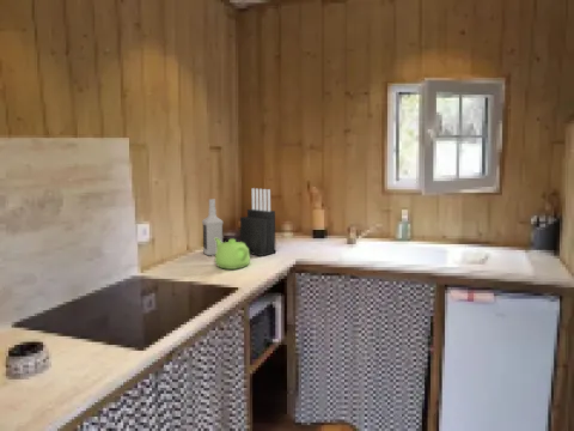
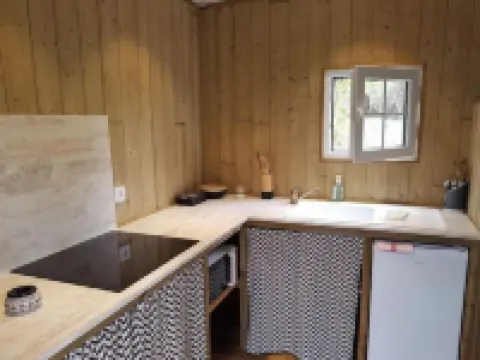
- teapot [214,238,251,271]
- vodka [201,198,225,256]
- knife block [239,187,276,257]
